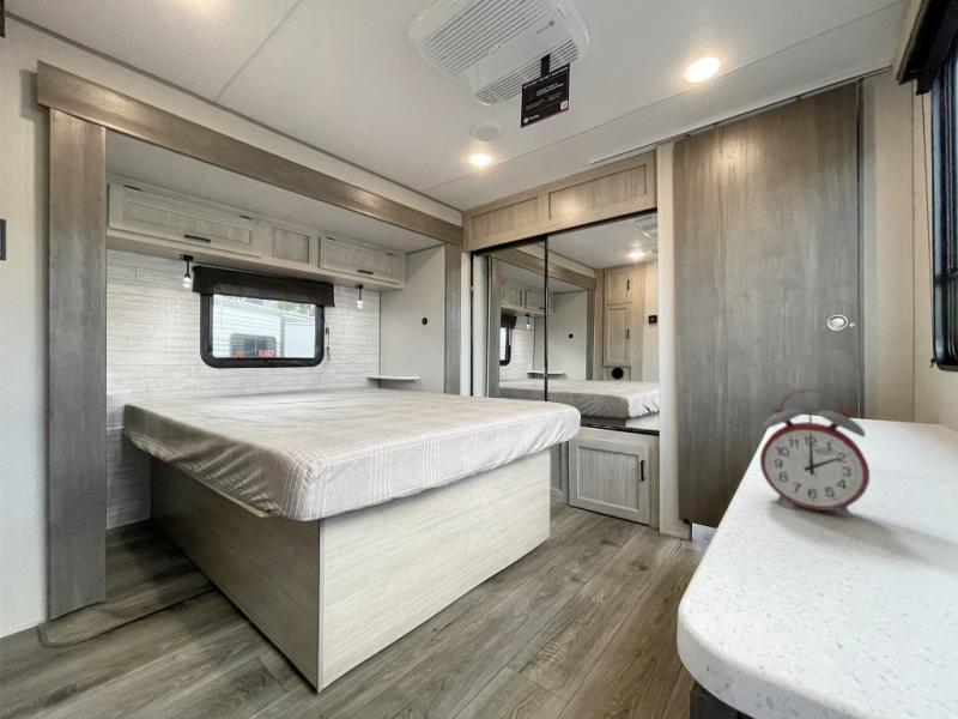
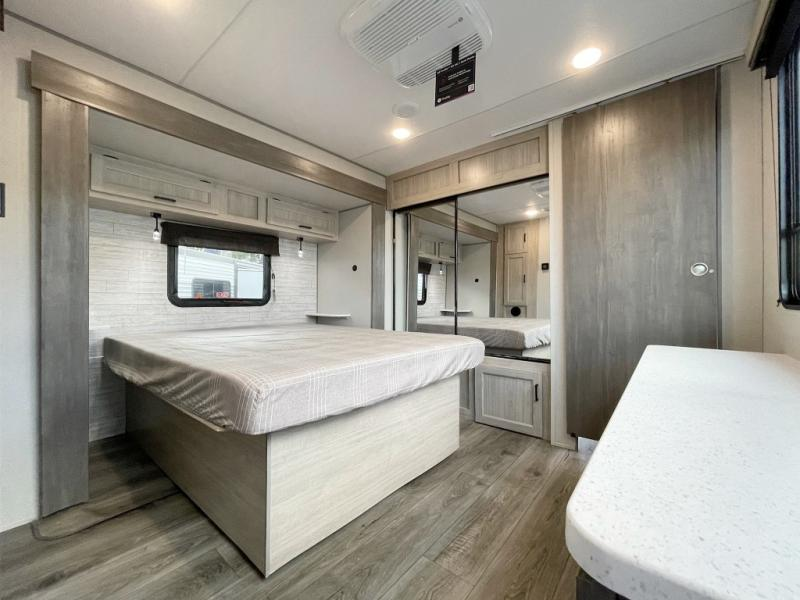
- alarm clock [759,388,871,518]
